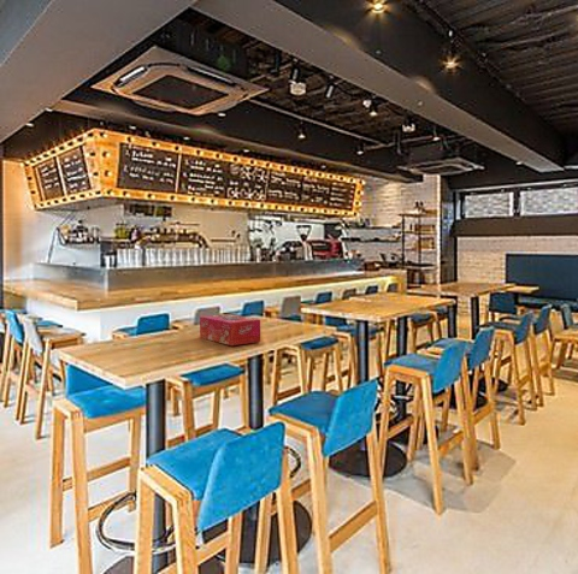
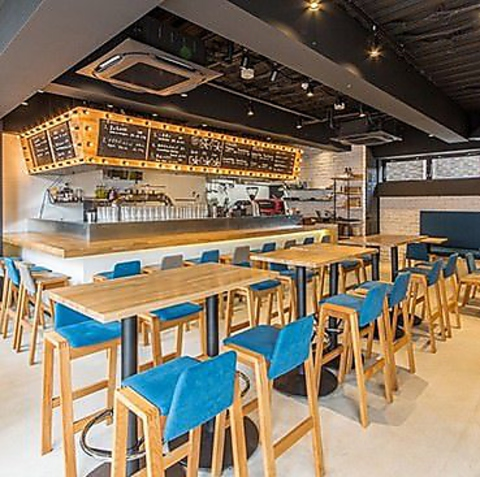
- tissue box [199,313,261,347]
